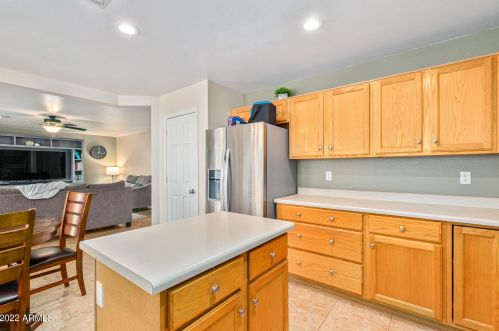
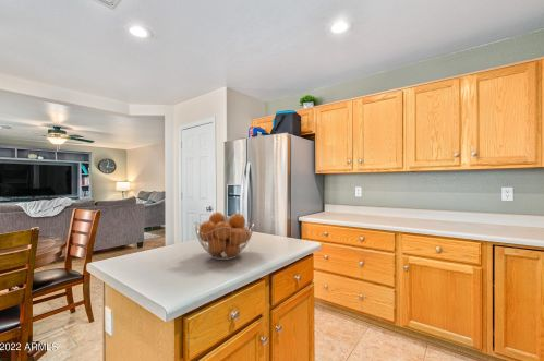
+ fruit basket [193,212,255,261]
